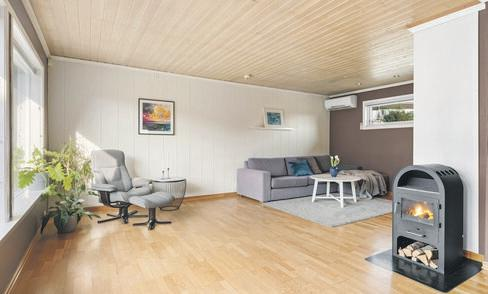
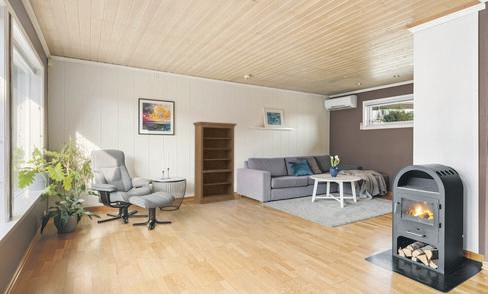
+ bookshelf [192,121,238,205]
